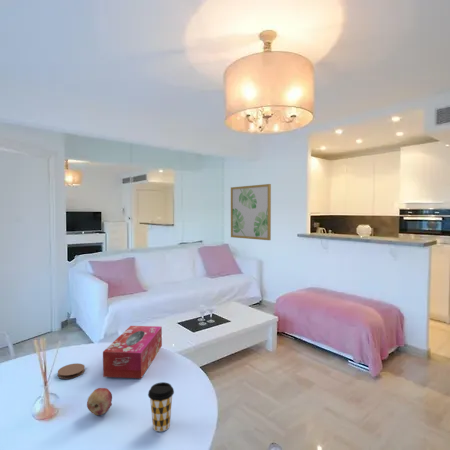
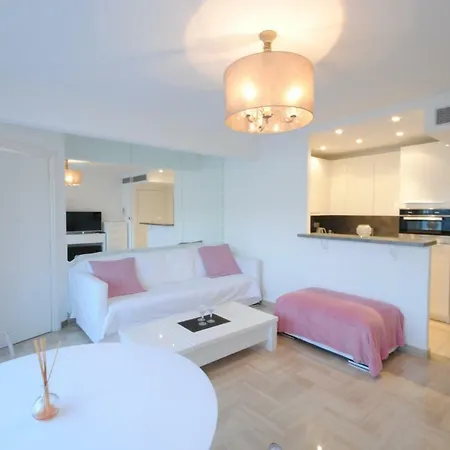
- tissue box [102,325,163,379]
- coffee cup [147,381,175,432]
- wall art [230,183,272,241]
- fruit [86,387,113,416]
- coaster [57,362,86,380]
